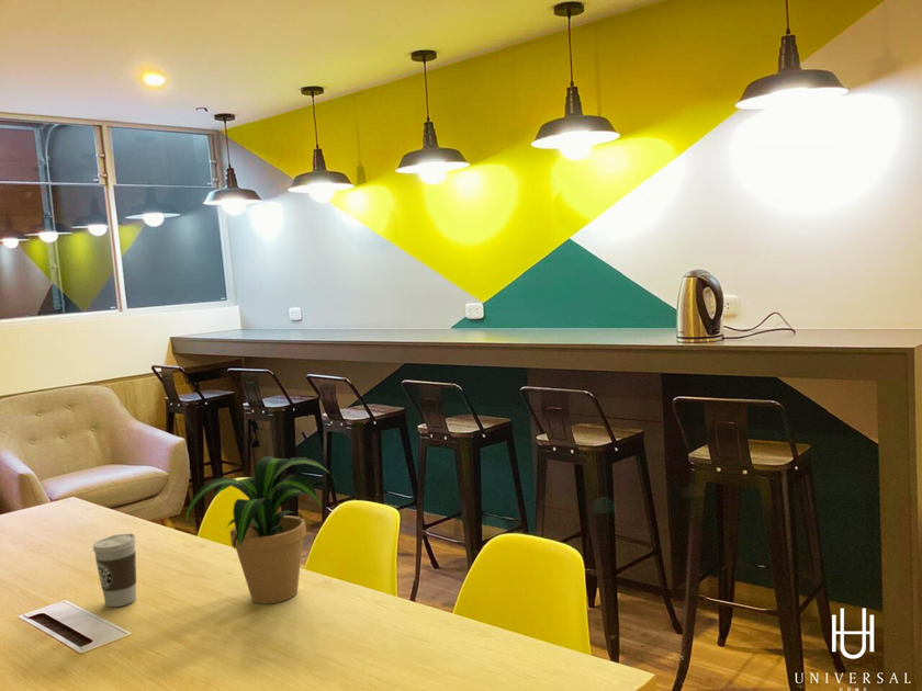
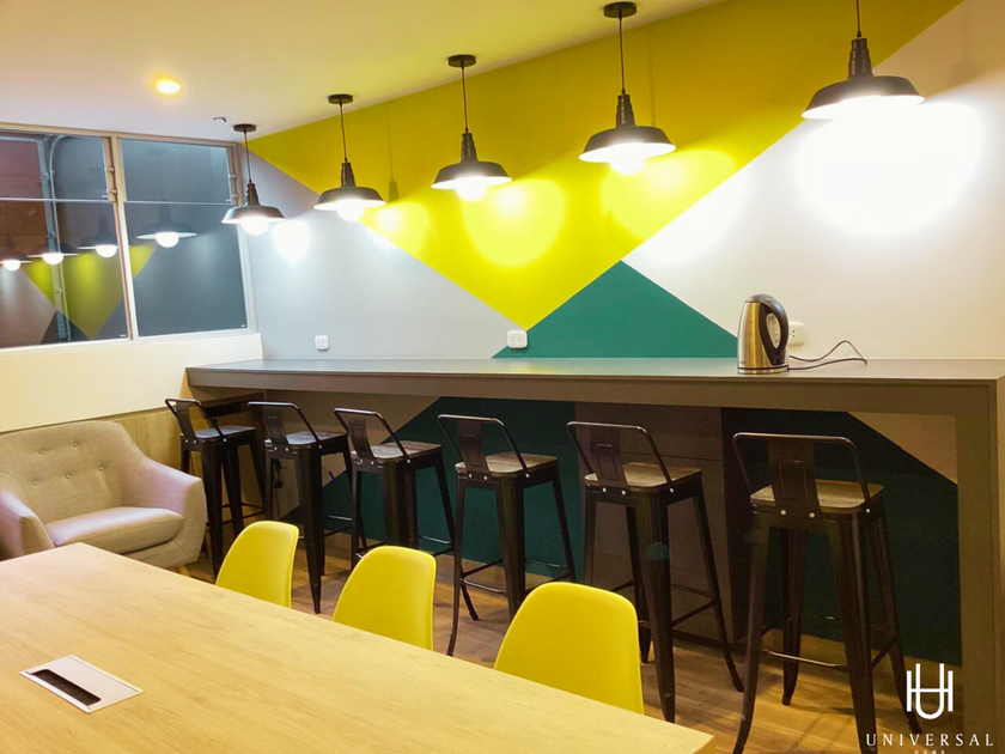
- coffee cup [92,533,137,608]
- potted plant [185,454,338,604]
